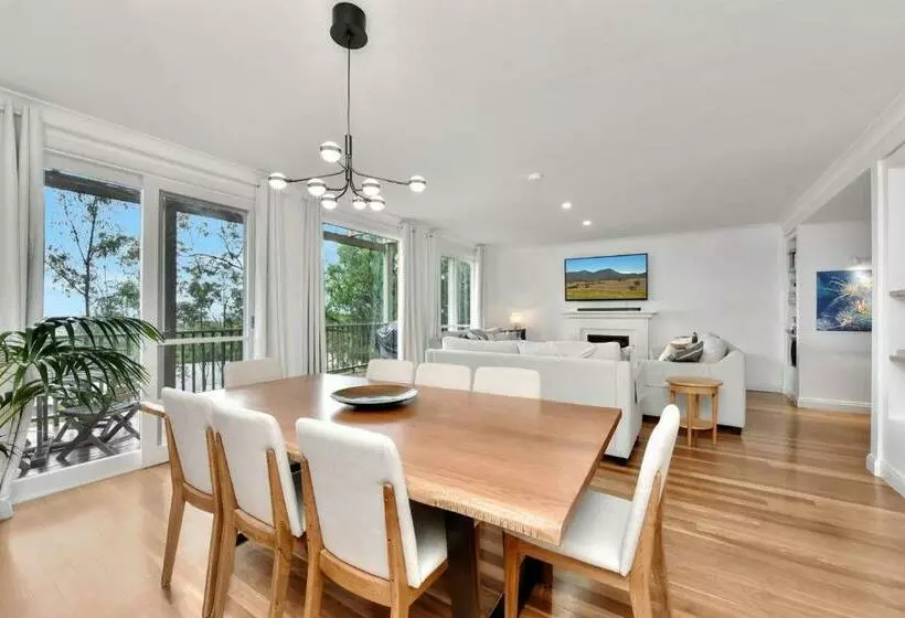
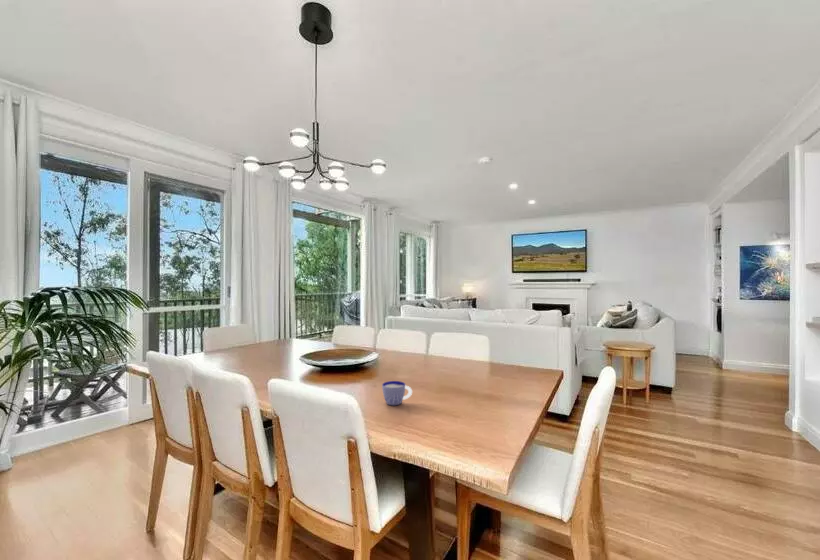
+ cup [381,380,413,406]
